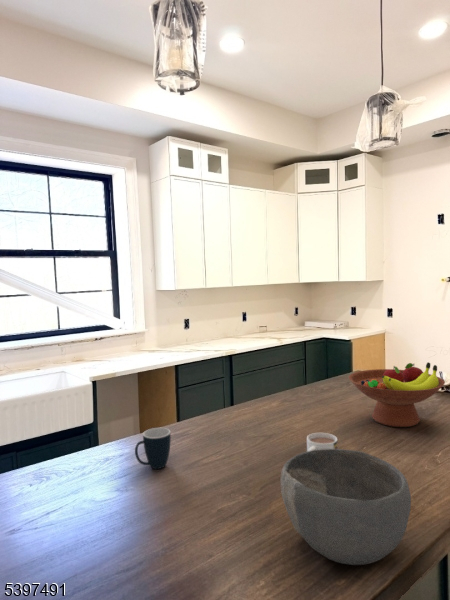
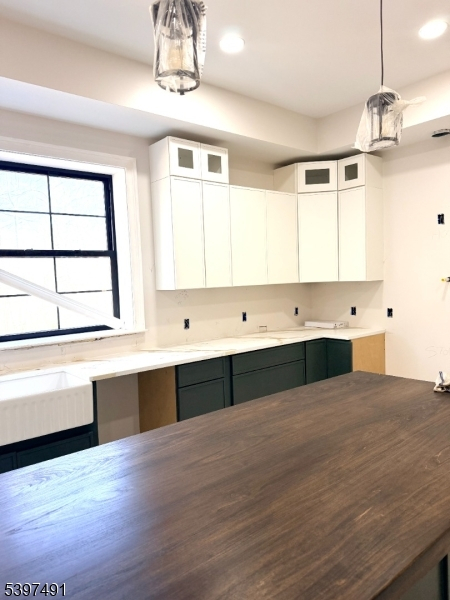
- mug [134,427,172,470]
- bowl [280,448,412,566]
- fruit bowl [348,361,446,428]
- mug [306,432,339,452]
